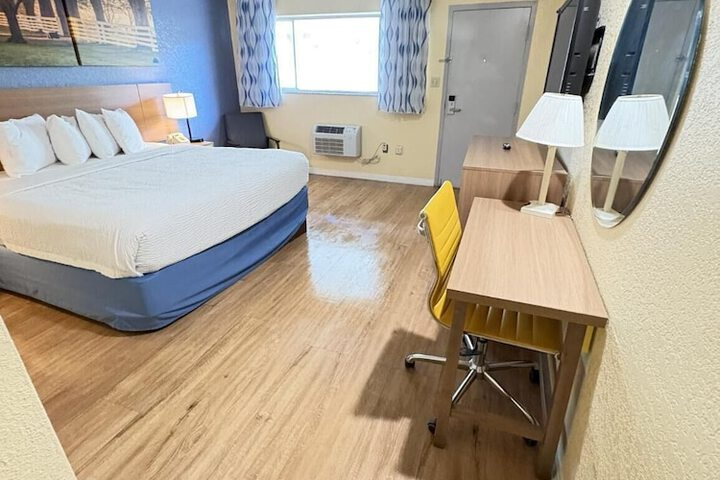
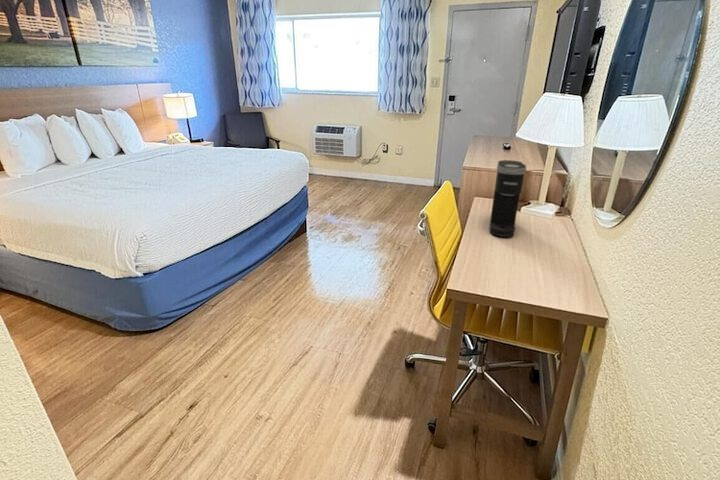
+ coffee maker [488,159,528,238]
